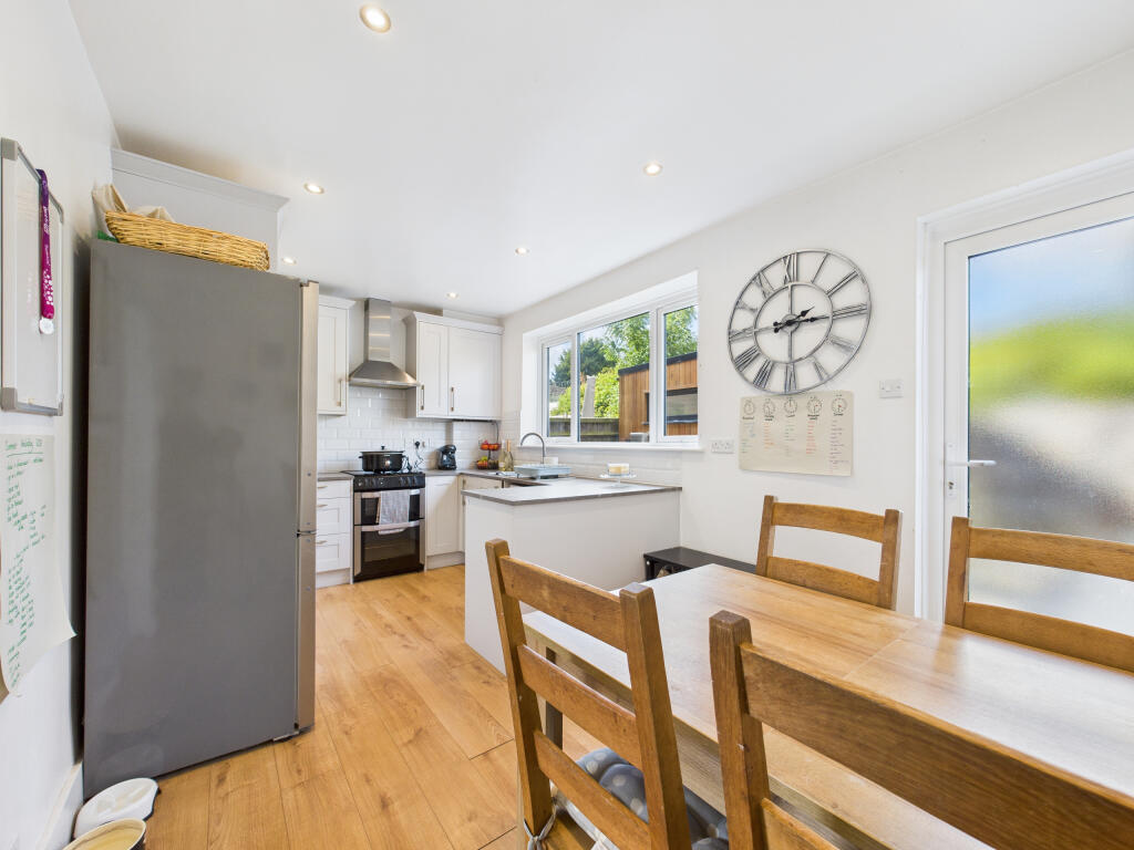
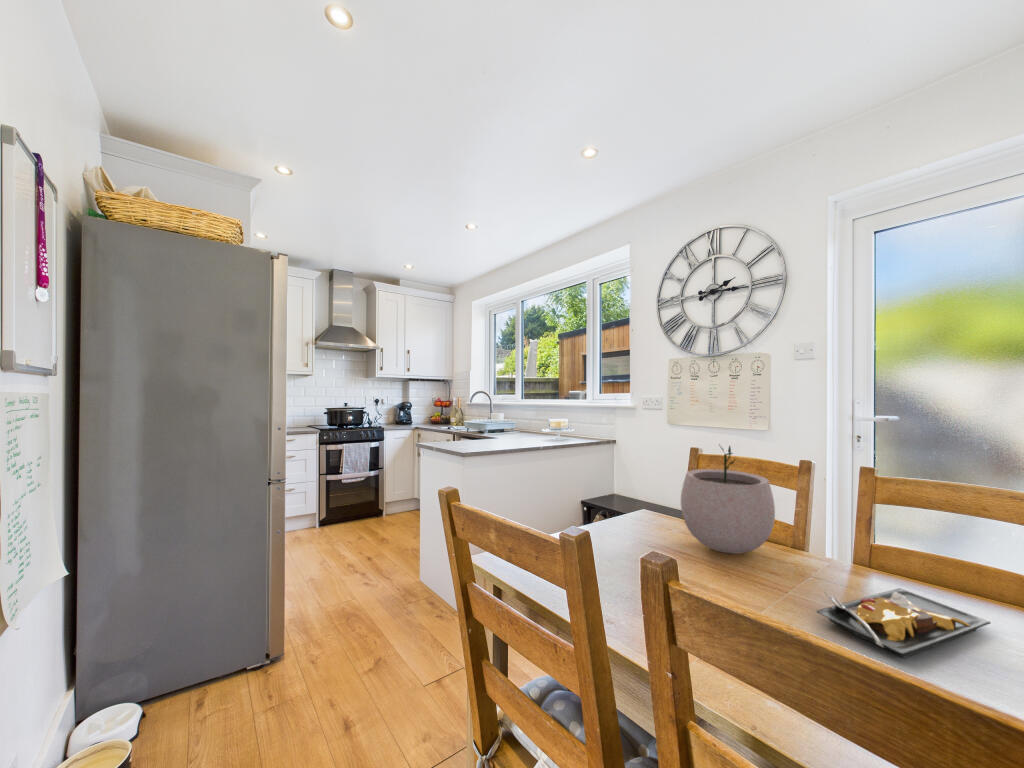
+ plate [815,587,992,659]
+ plant pot [680,444,776,555]
